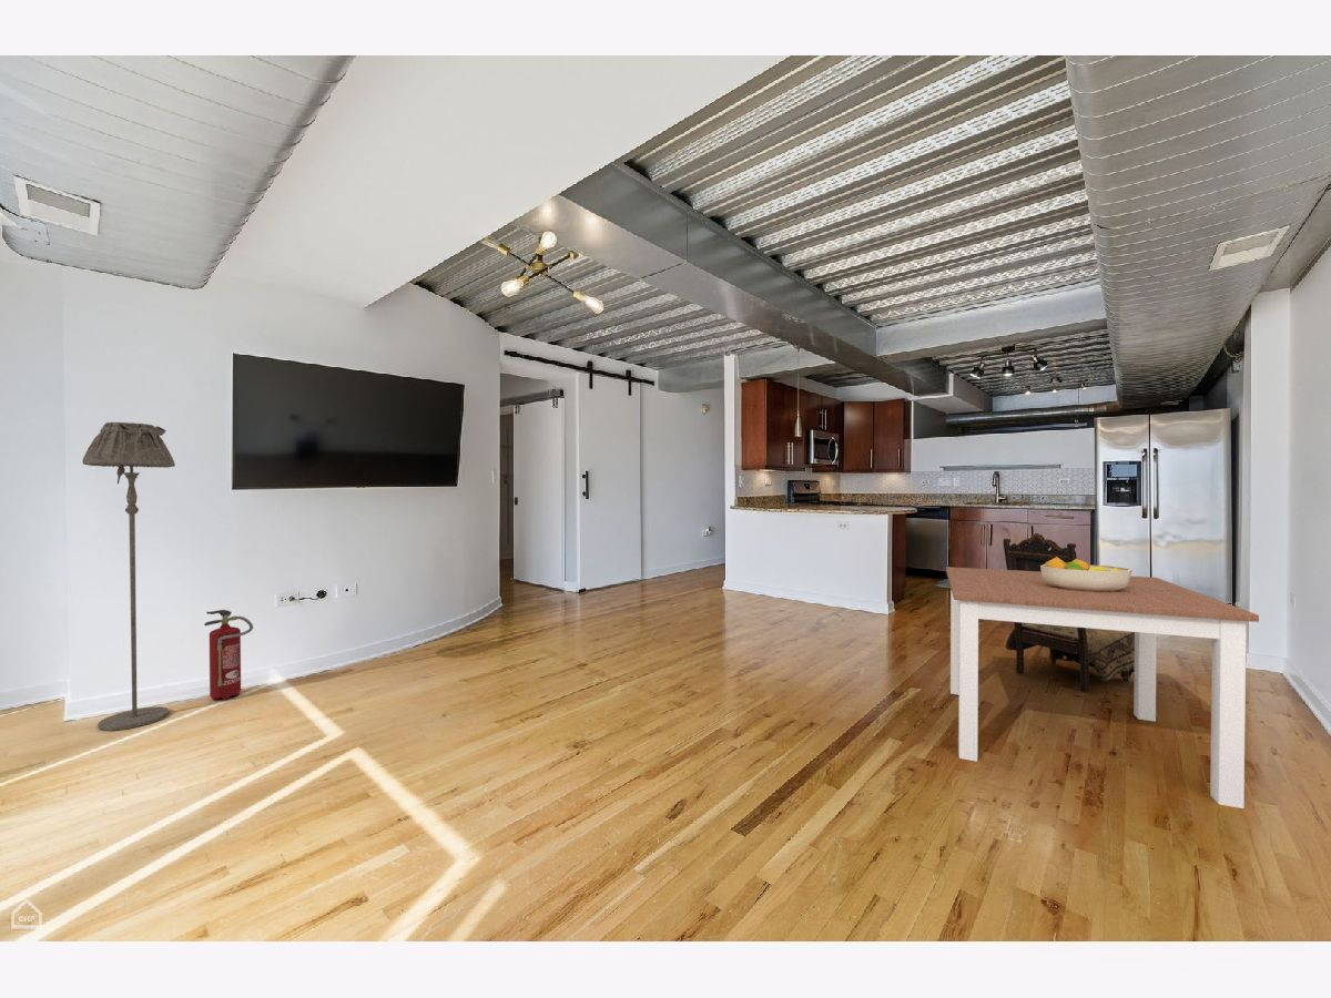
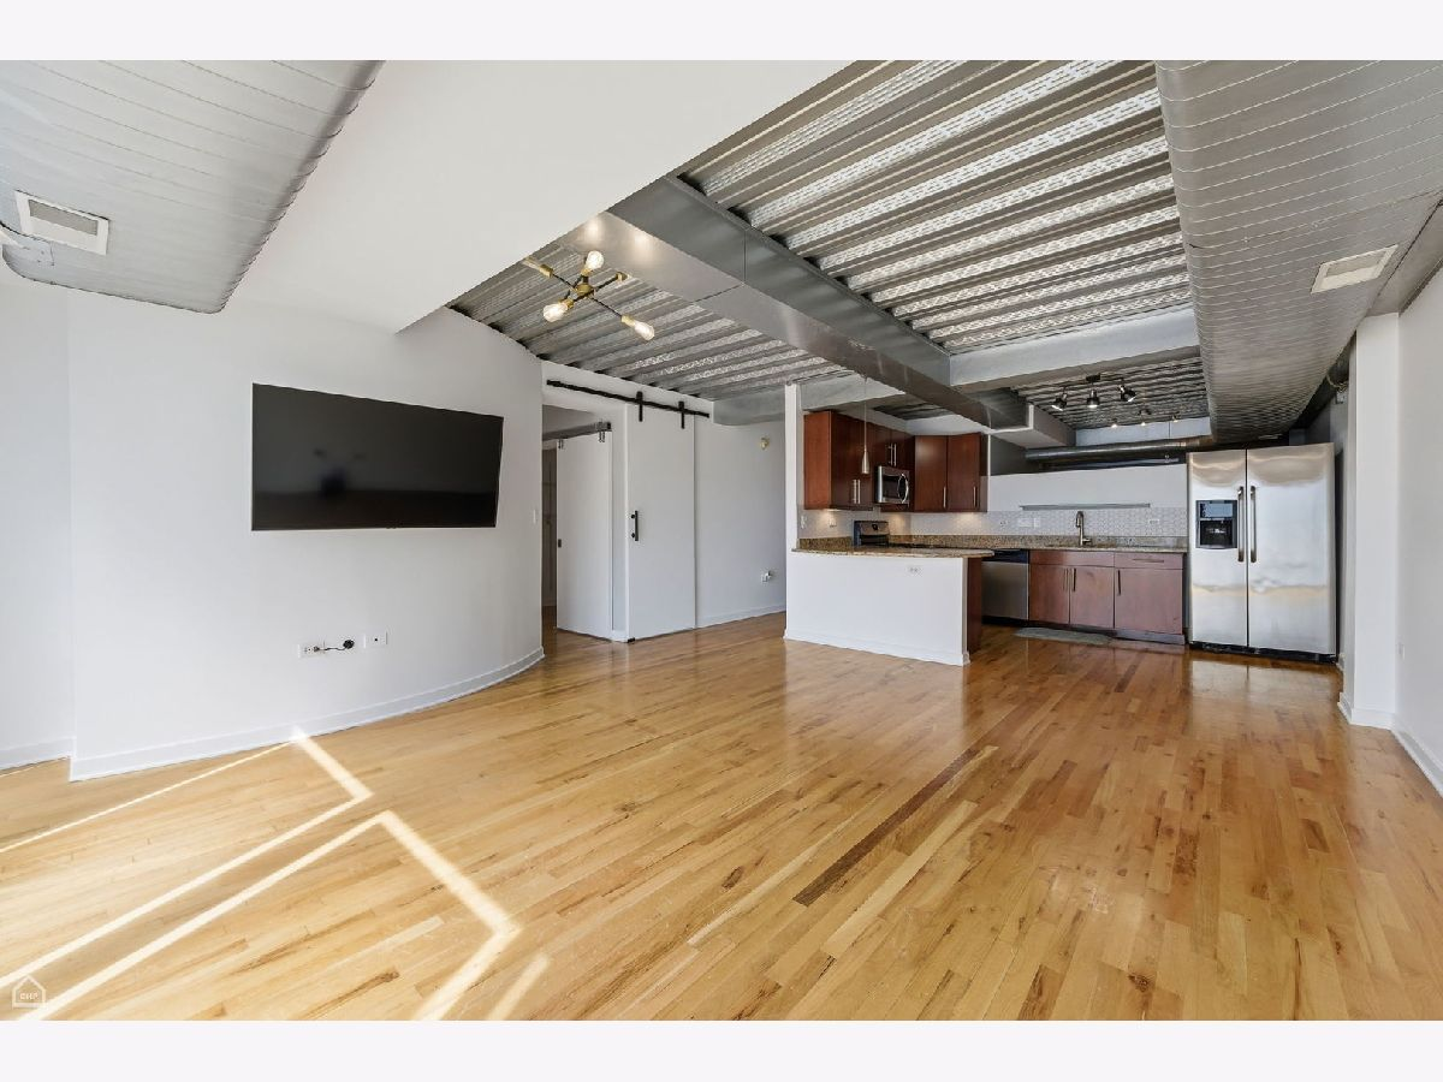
- fire extinguisher [203,609,254,701]
- dining table [945,566,1260,809]
- dining chair [1002,532,1135,694]
- fruit bowl [1040,557,1134,592]
- floor lamp [81,421,176,732]
